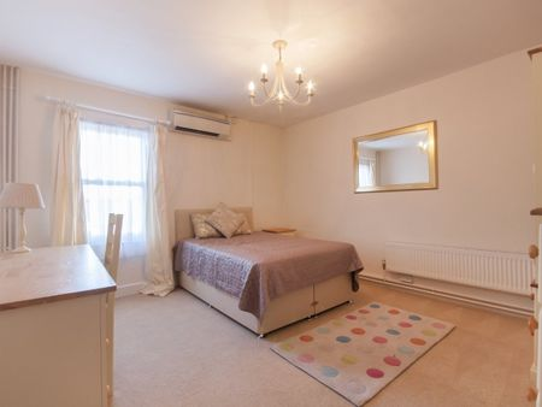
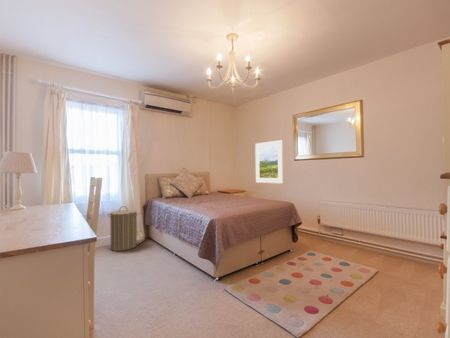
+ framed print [254,139,284,184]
+ laundry hamper [107,205,141,252]
